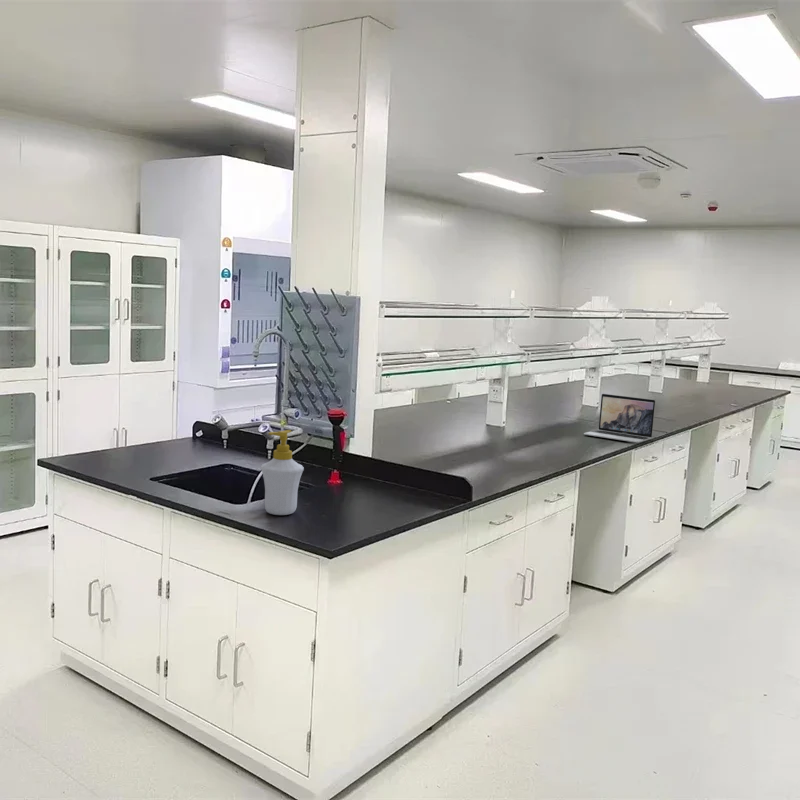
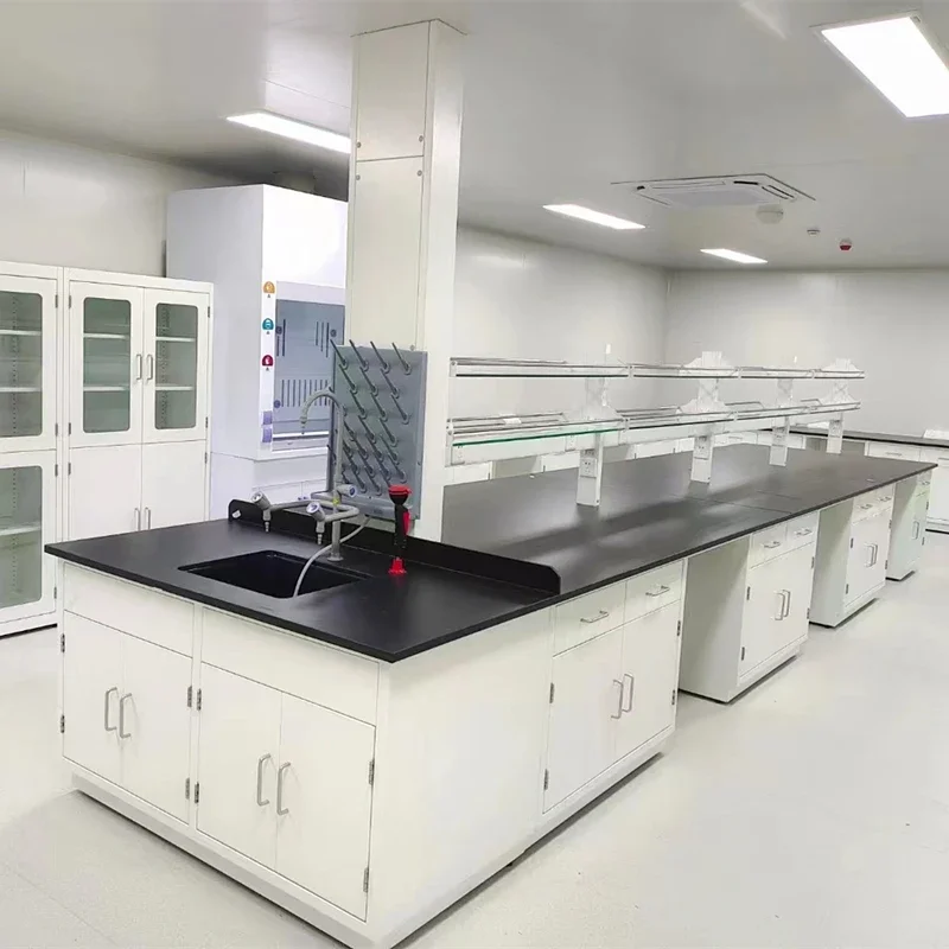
- soap bottle [260,429,305,516]
- laptop [583,393,656,444]
